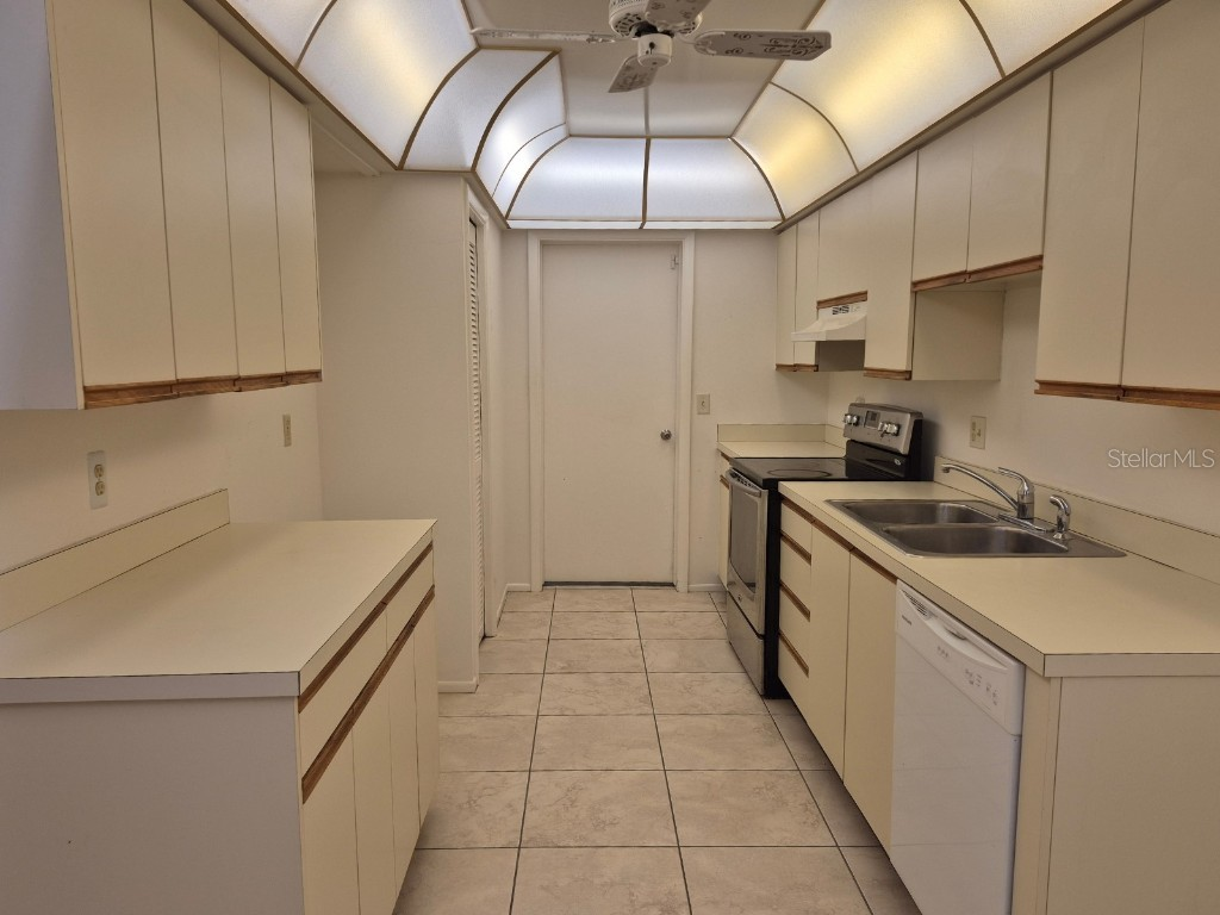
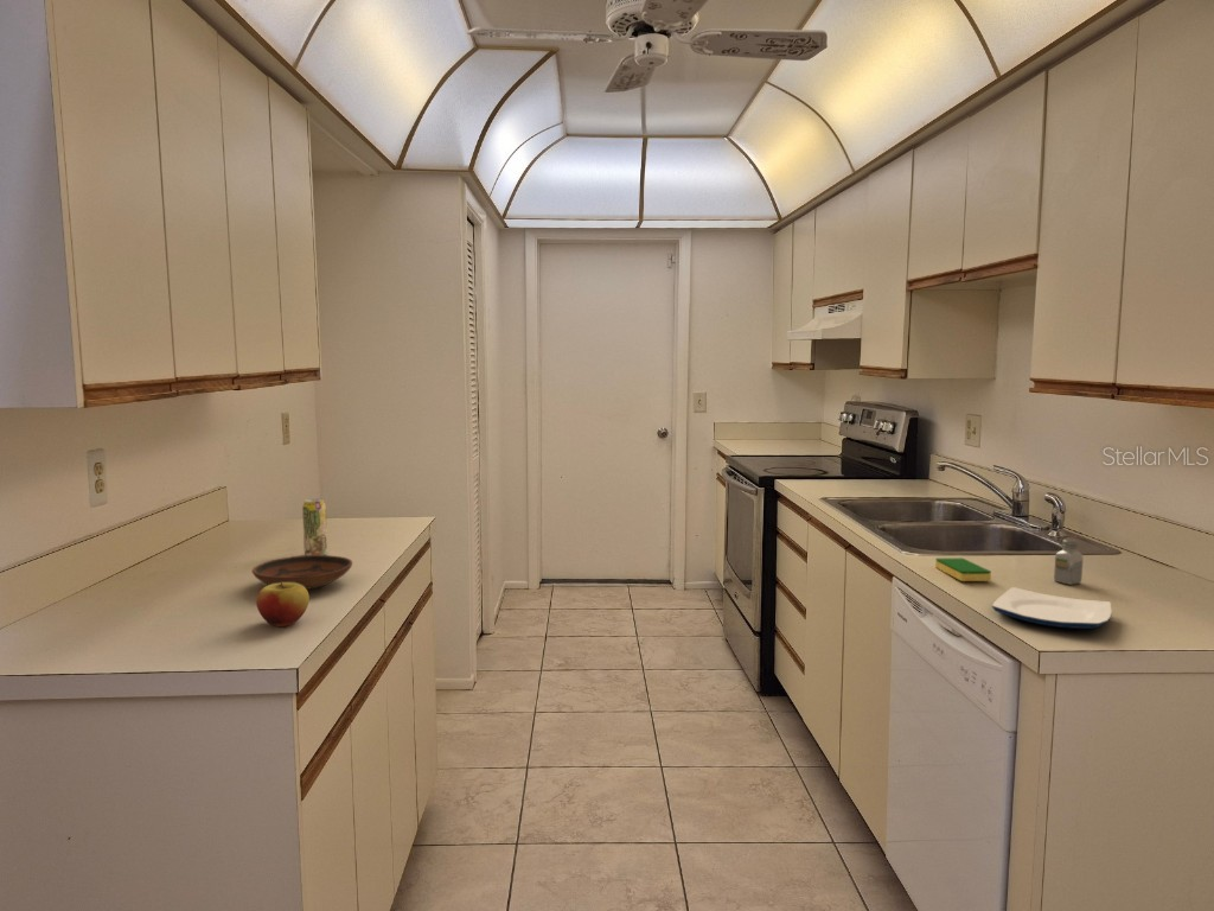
+ dish sponge [934,558,992,582]
+ saltshaker [1053,537,1084,586]
+ plate [991,586,1112,630]
+ apple [255,582,311,627]
+ bowl [251,554,353,591]
+ beverage can [301,498,328,555]
